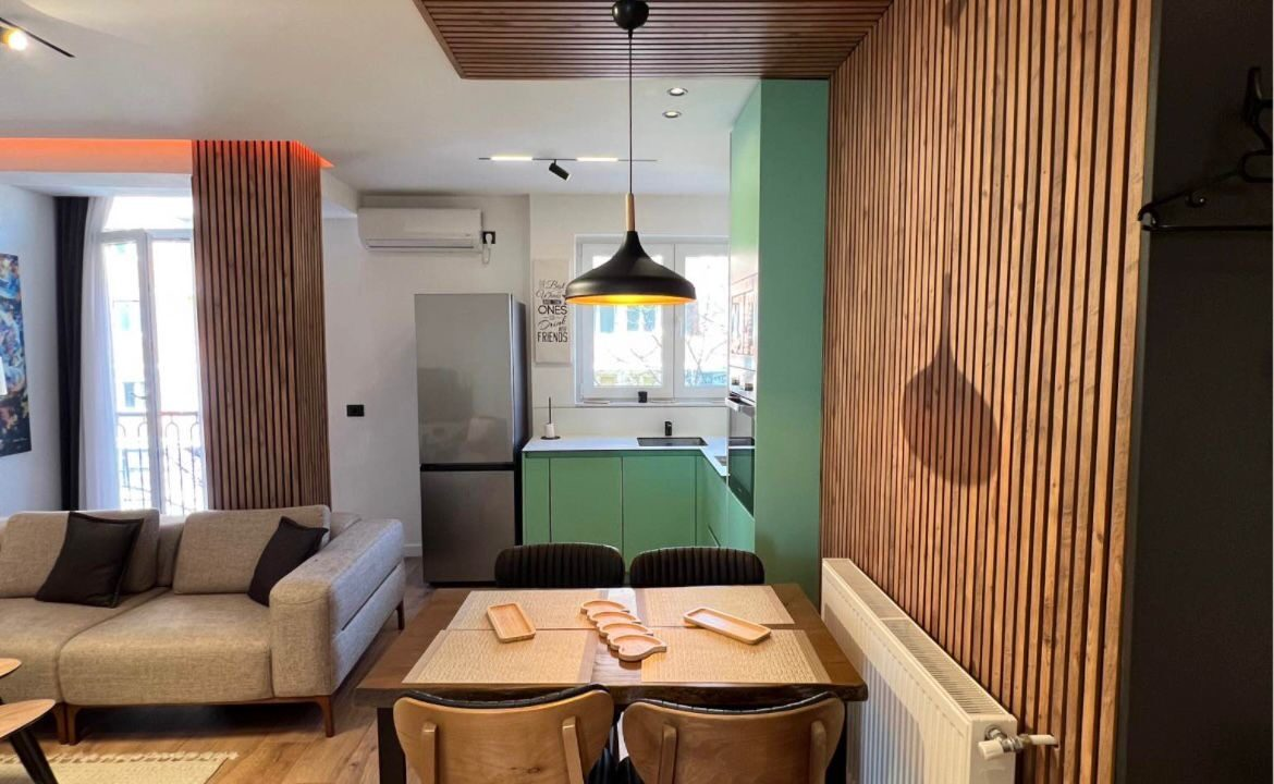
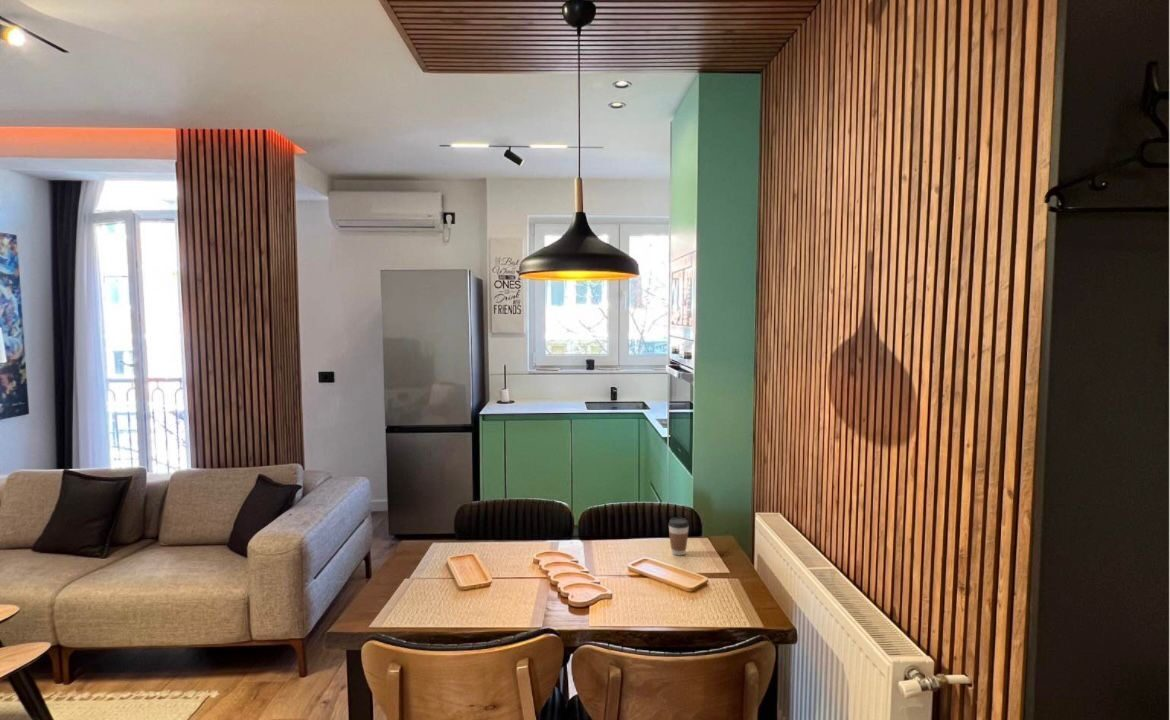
+ coffee cup [667,517,690,556]
